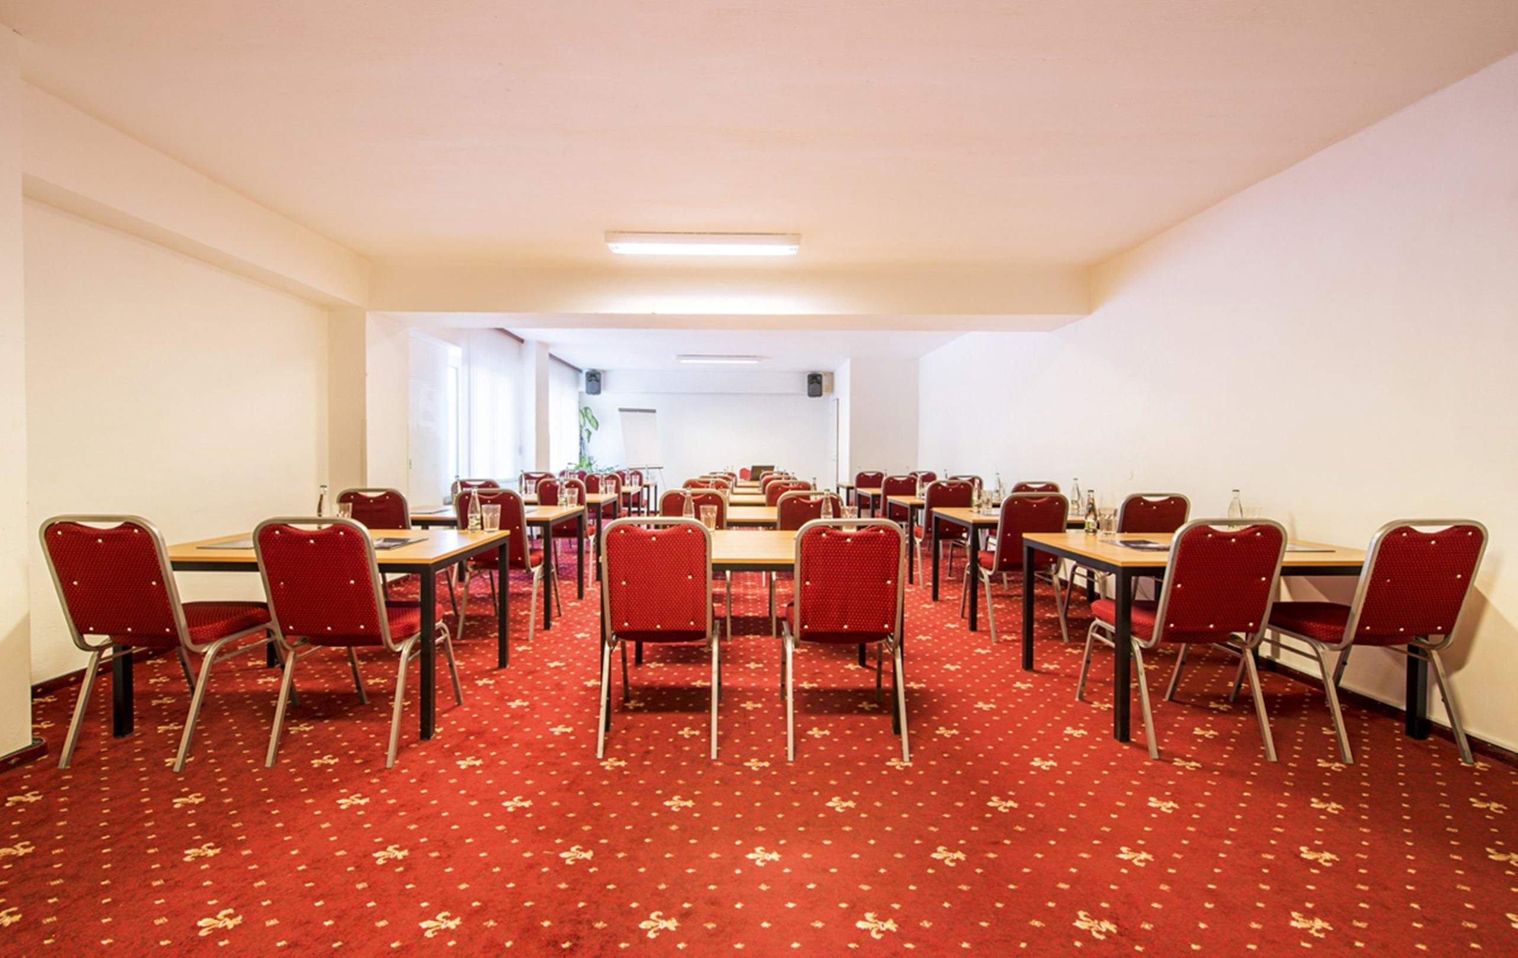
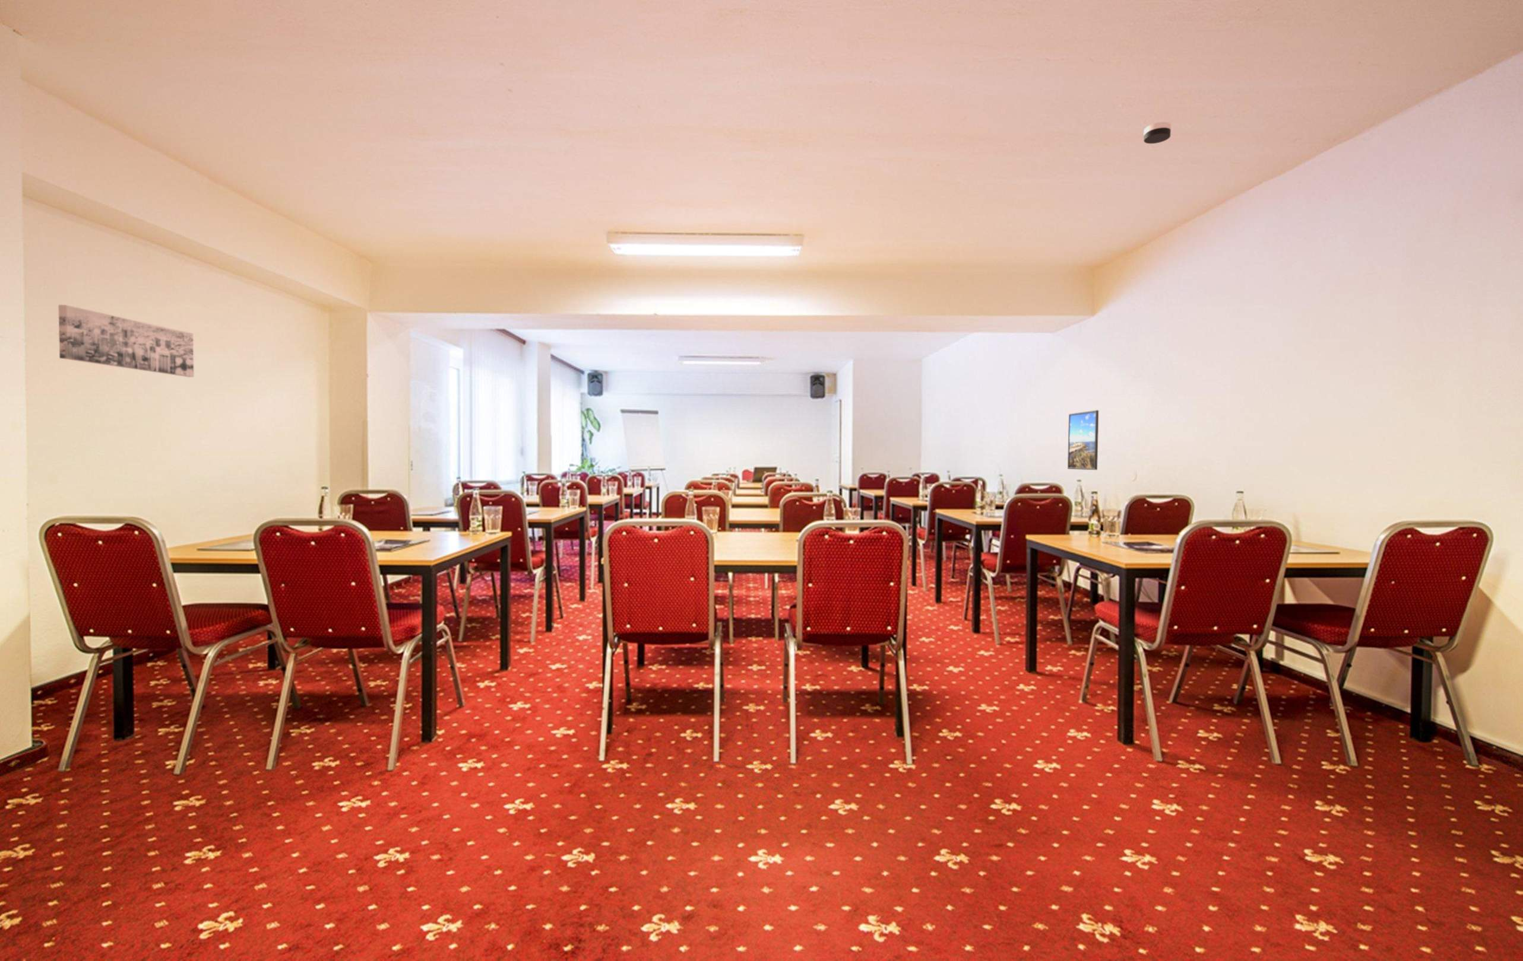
+ wall art [58,304,194,378]
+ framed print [1067,410,1099,471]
+ smoke detector [1143,122,1172,144]
